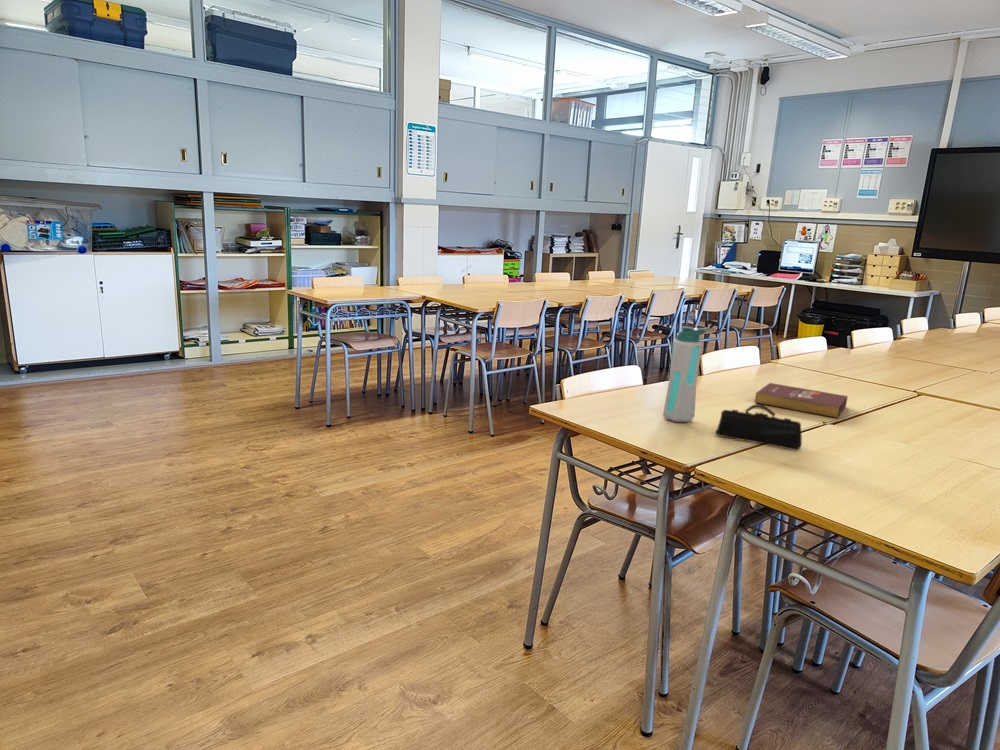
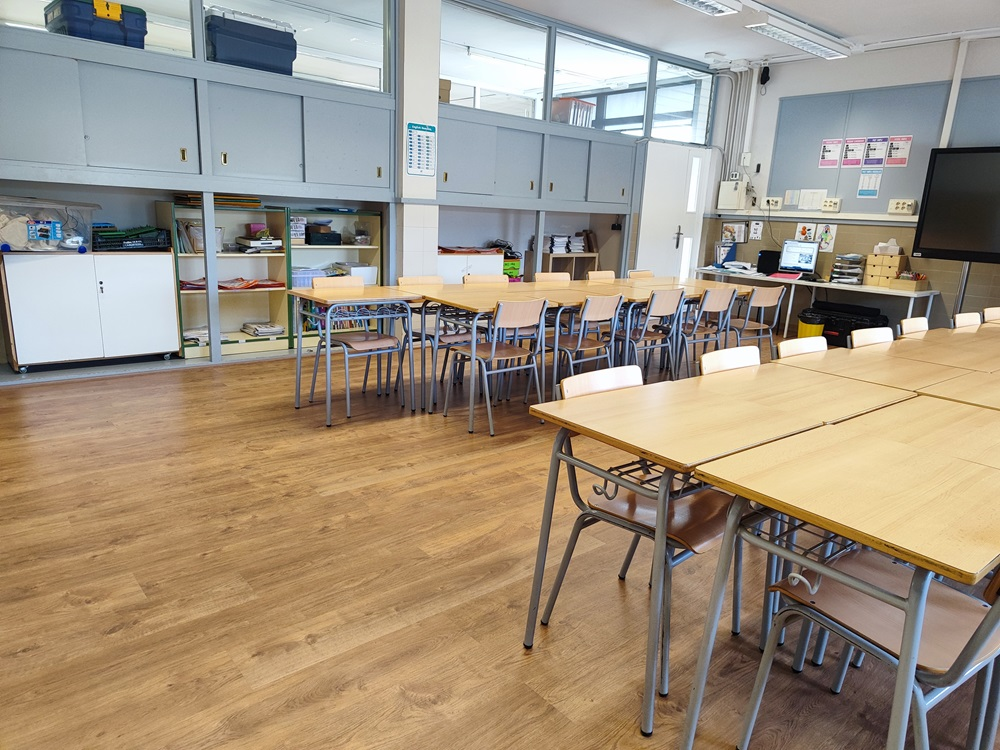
- water bottle [662,326,711,423]
- pencil case [715,403,803,451]
- book [754,382,849,419]
